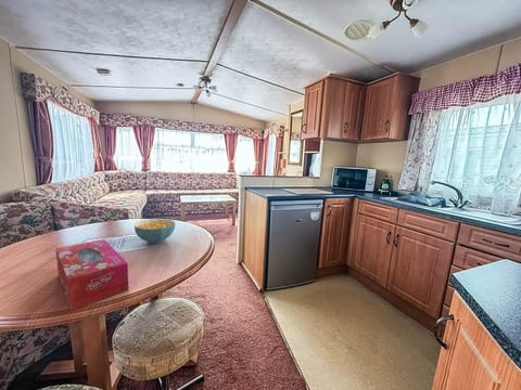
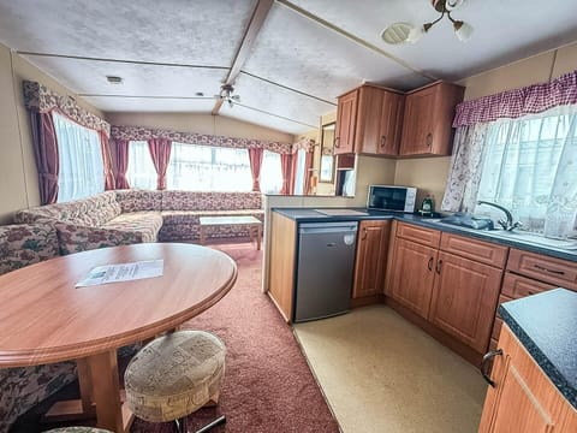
- cereal bowl [134,218,177,244]
- tissue box [54,238,130,312]
